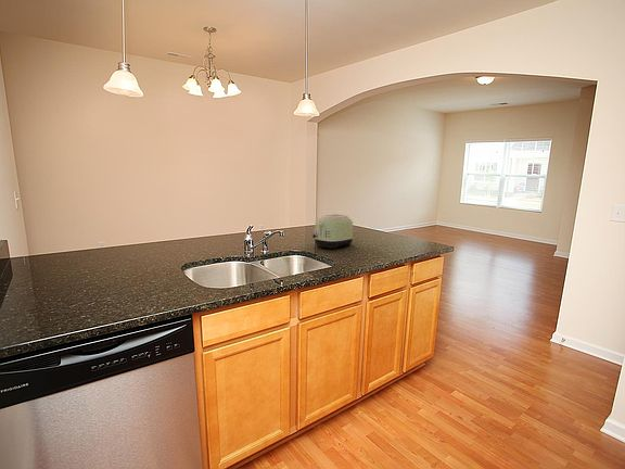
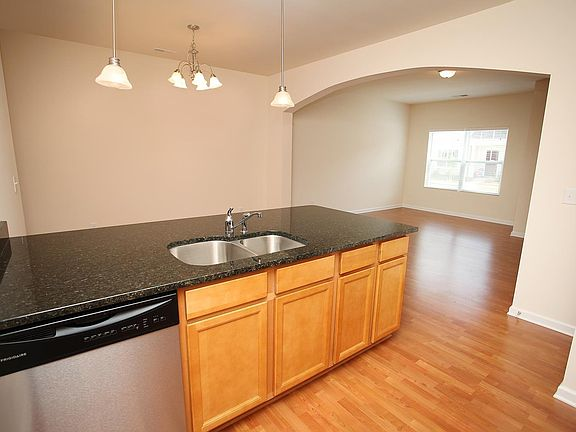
- toaster [311,213,354,250]
